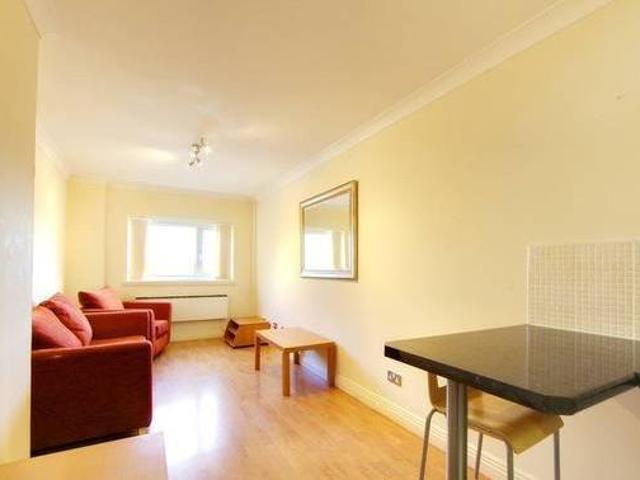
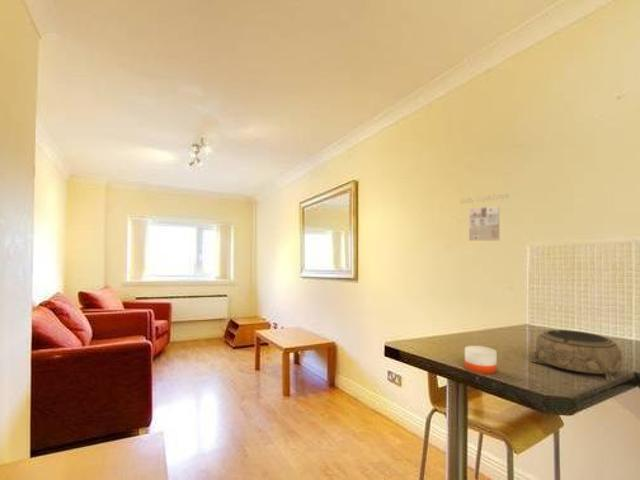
+ calendar [460,193,510,242]
+ candle [464,341,498,375]
+ decorative bowl [529,329,623,382]
